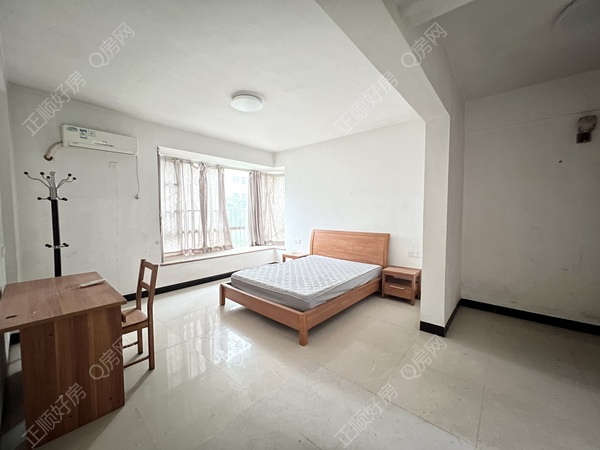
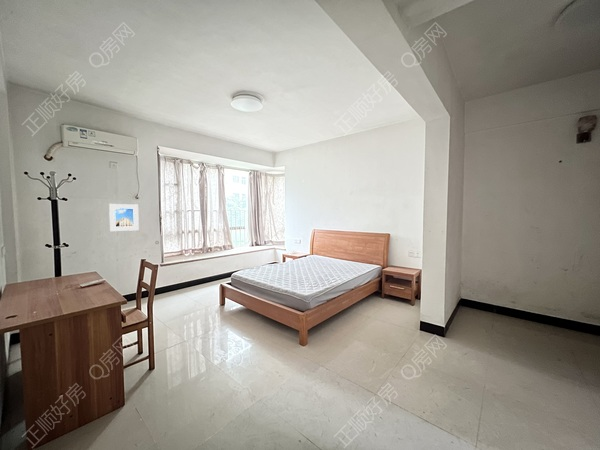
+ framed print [108,203,140,232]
